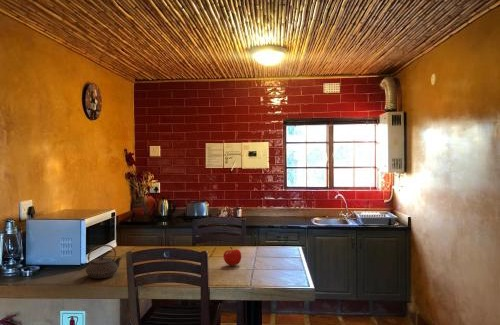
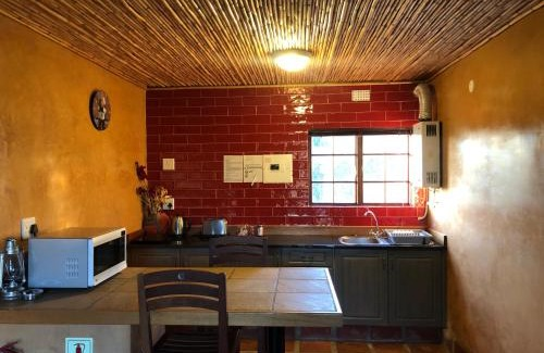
- teapot [85,244,123,280]
- fruit [222,246,242,267]
